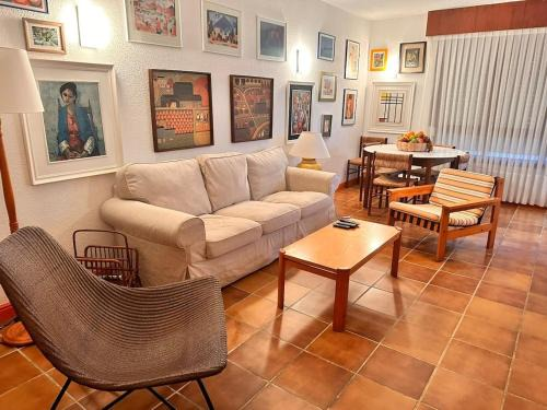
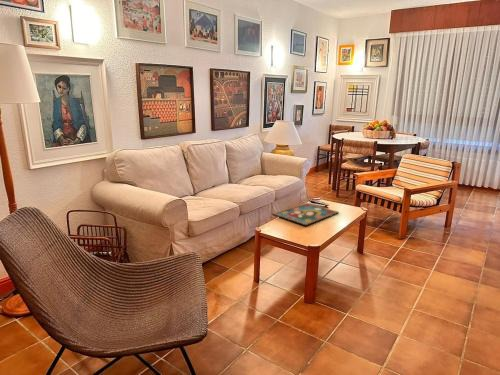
+ framed painting [271,202,340,227]
